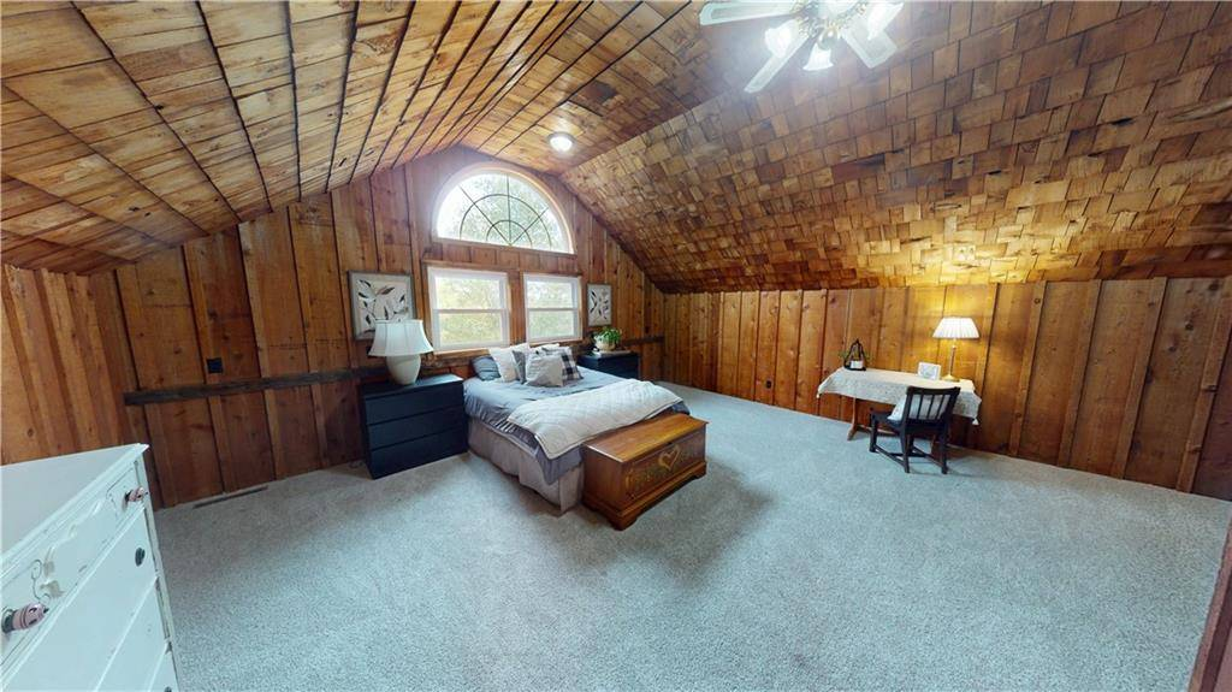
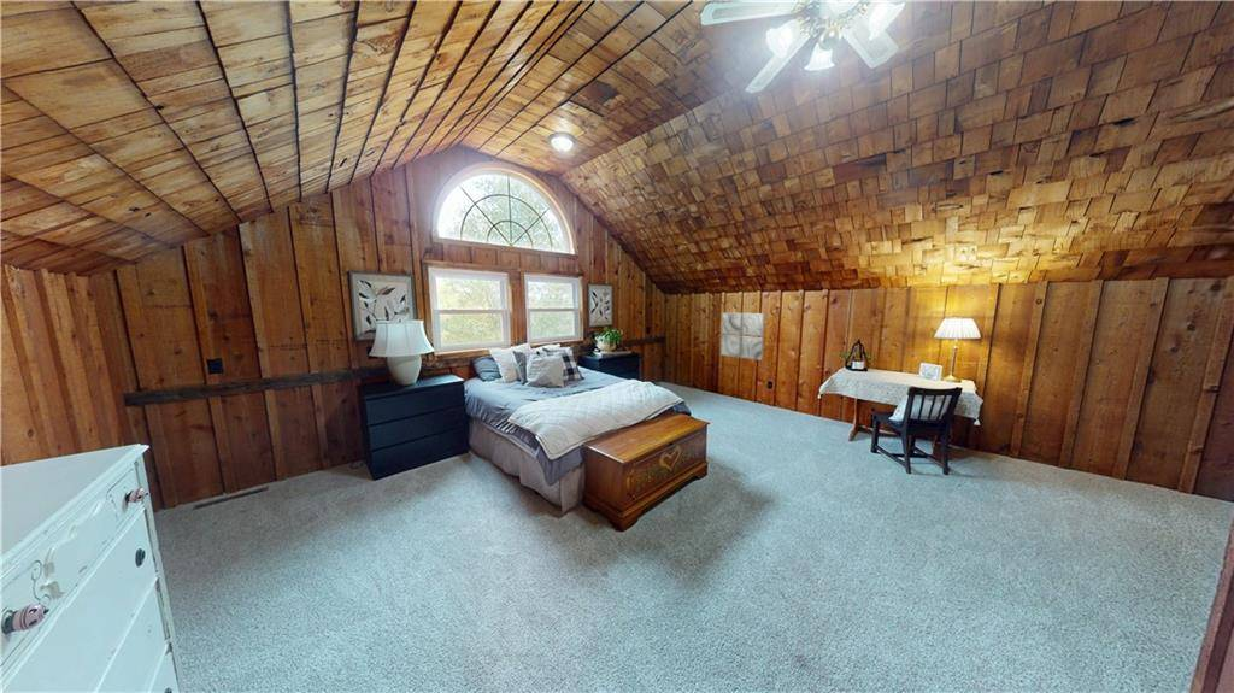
+ wall art [719,311,766,362]
